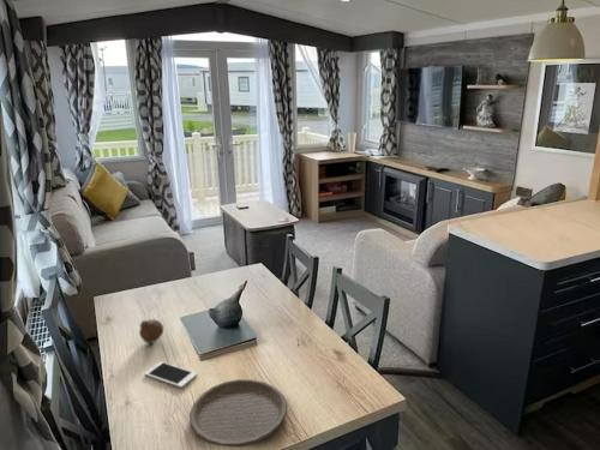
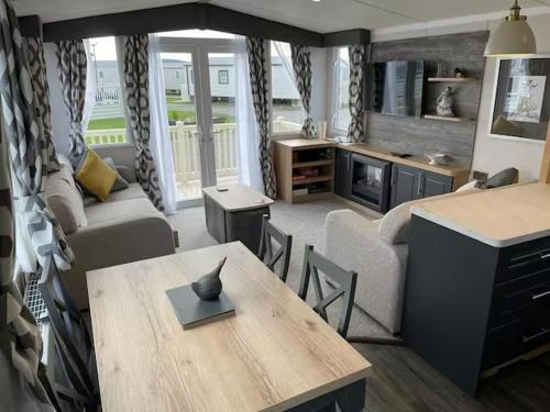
- fruit [138,318,164,344]
- plate [188,378,288,448]
- cell phone [144,360,198,389]
